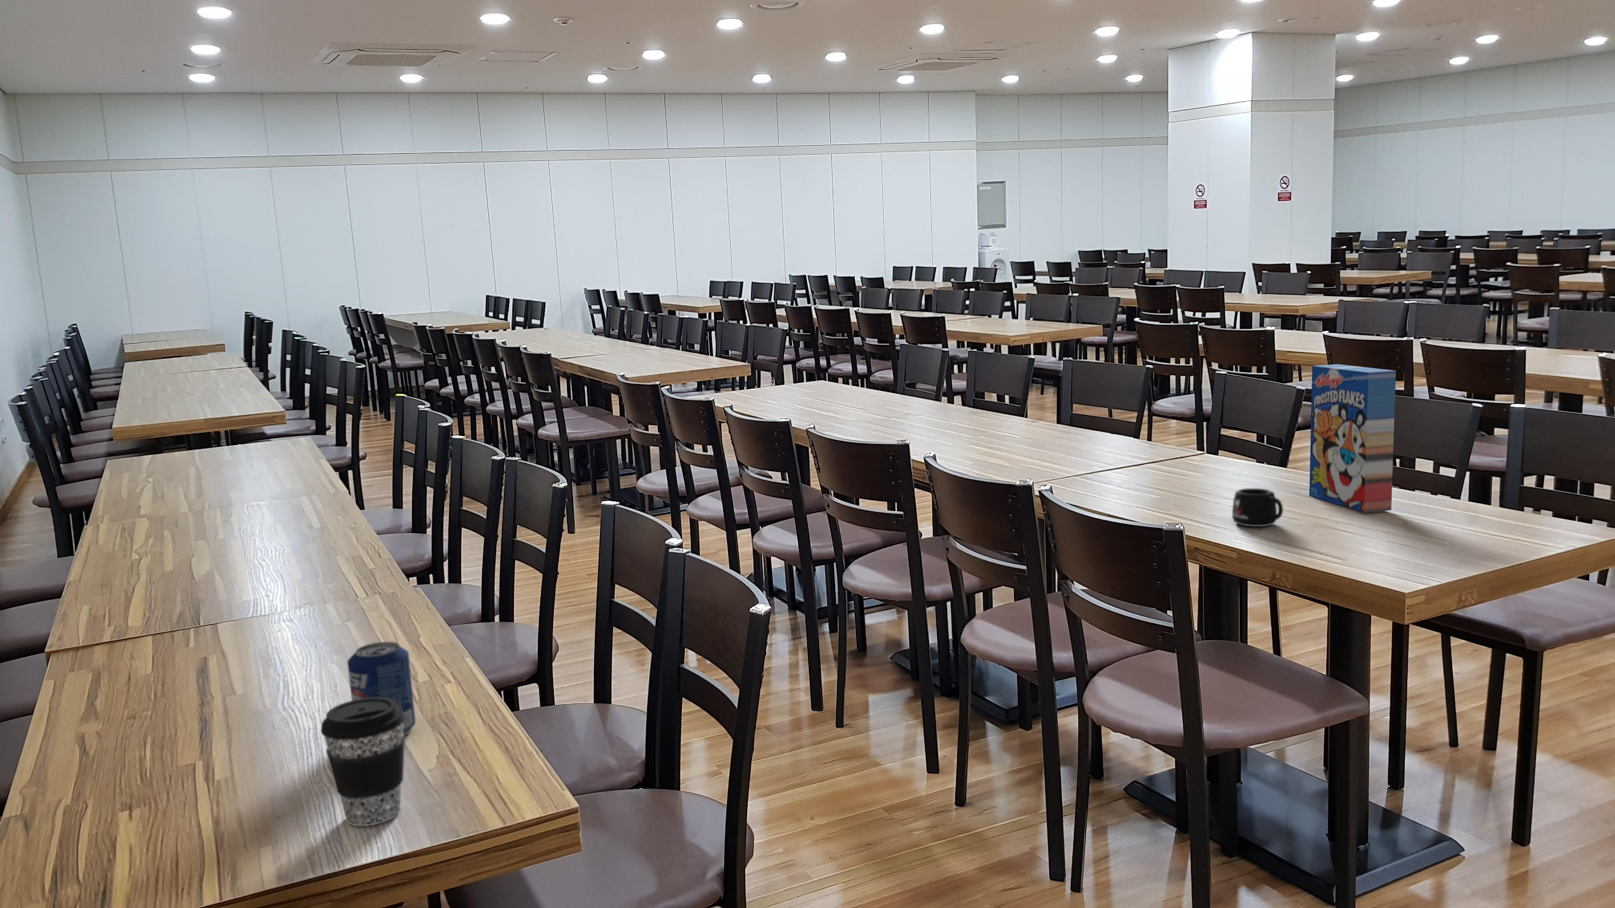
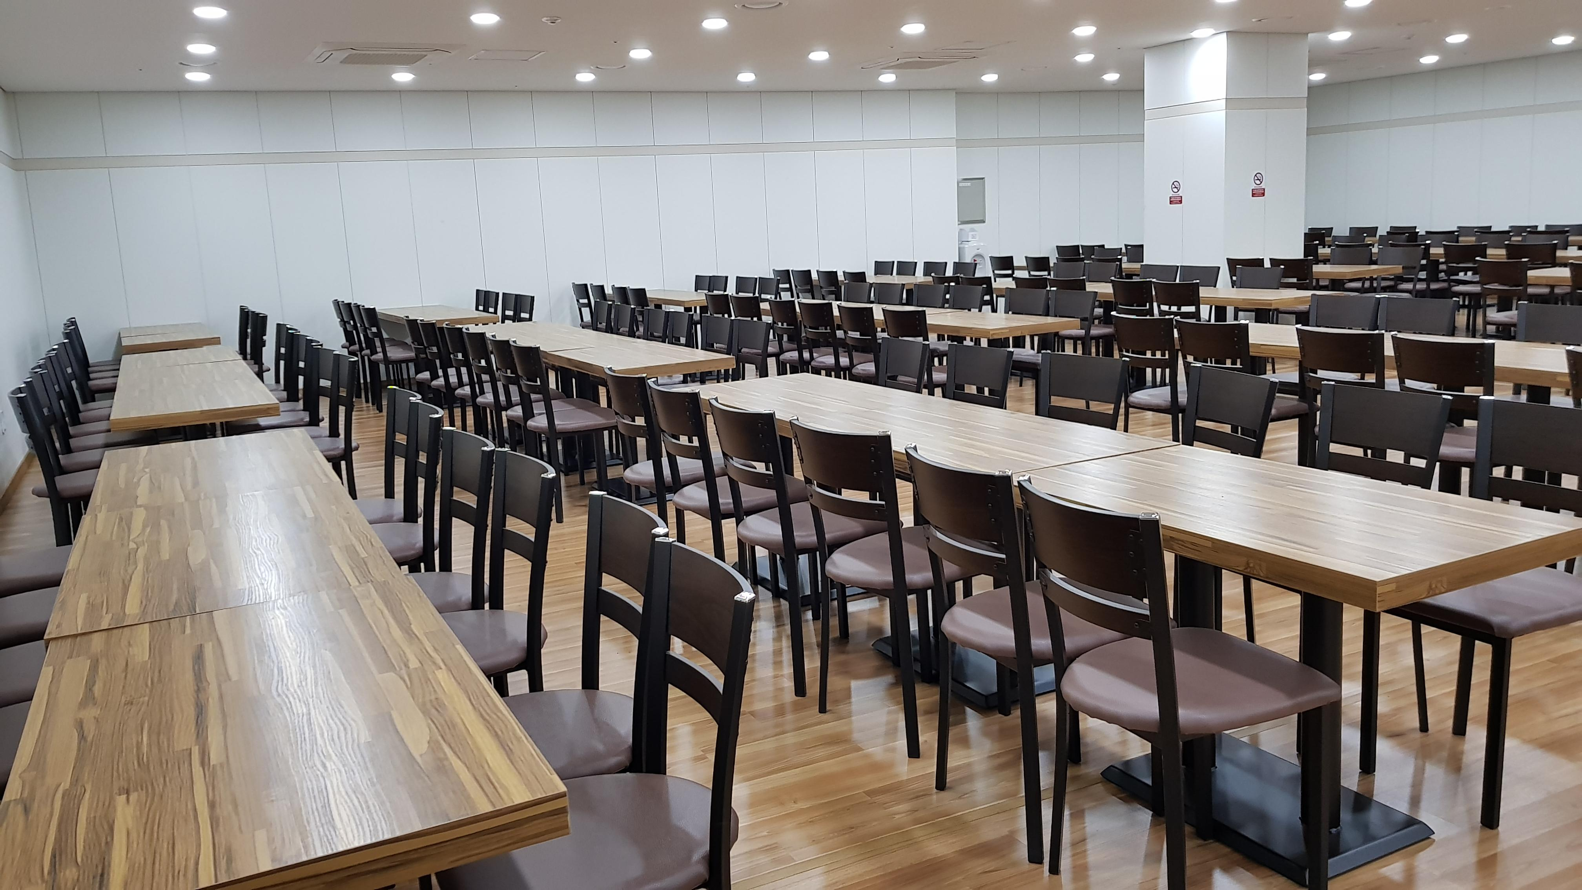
- mug [1231,488,1283,527]
- beverage can [347,642,416,736]
- cereal box [1309,364,1396,513]
- coffee cup [321,697,405,826]
